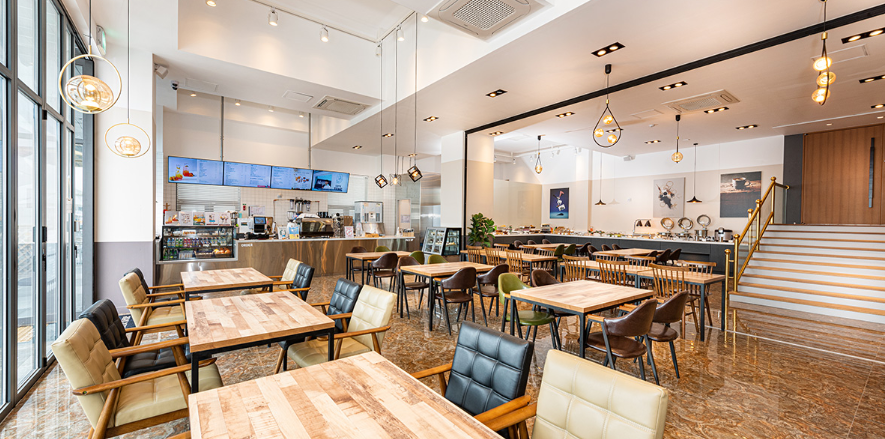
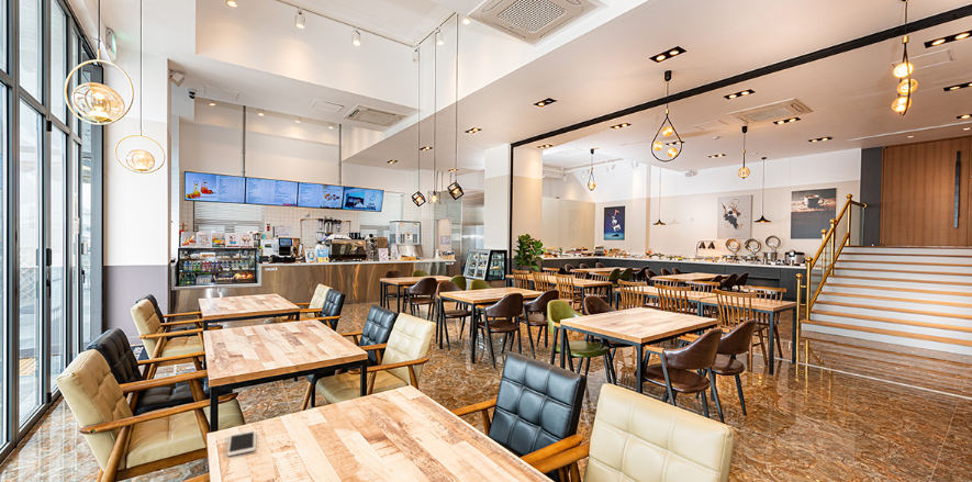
+ cell phone [226,428,257,458]
